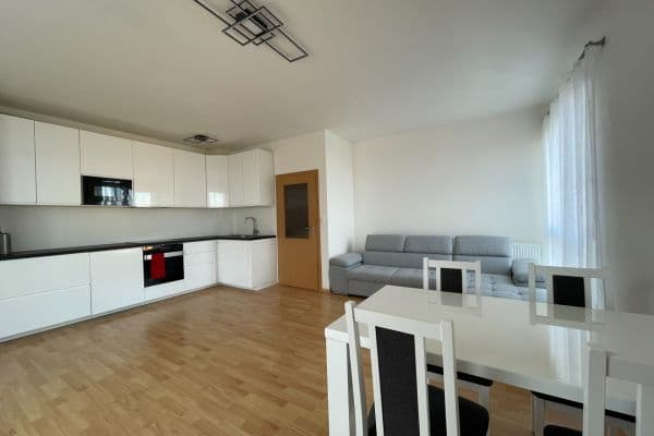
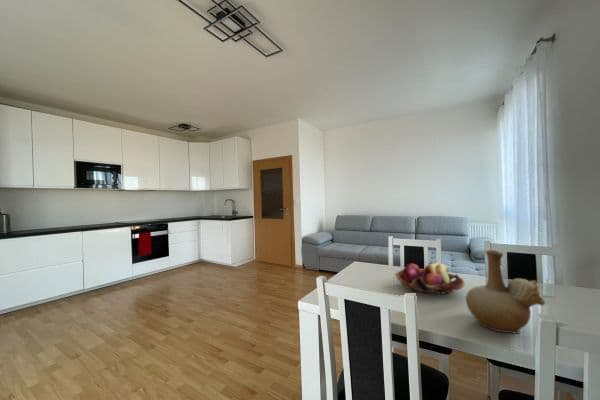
+ vase [465,249,546,335]
+ fruit basket [394,262,466,296]
